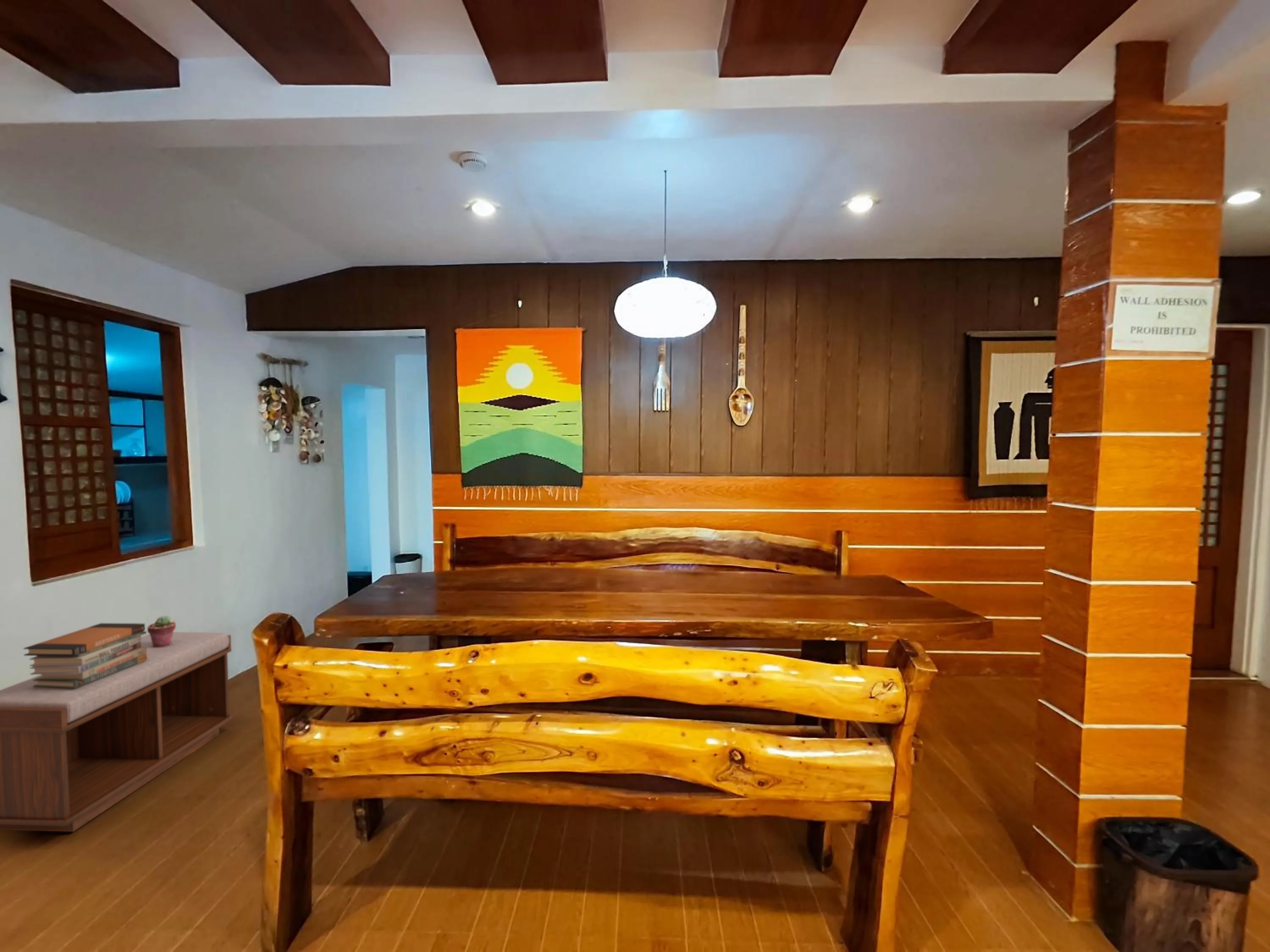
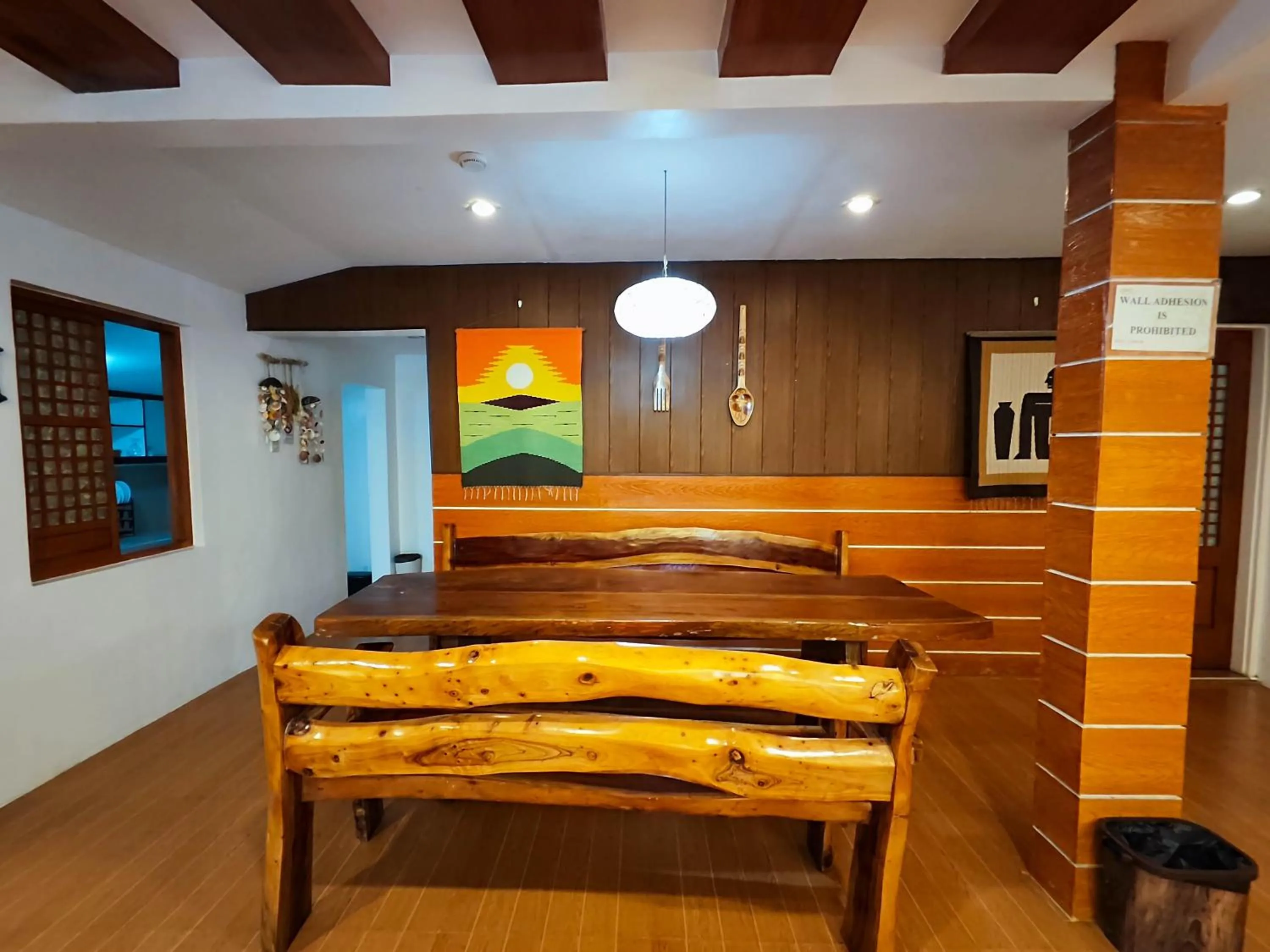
- book stack [23,623,147,688]
- bench [0,631,234,832]
- potted succulent [147,615,176,647]
